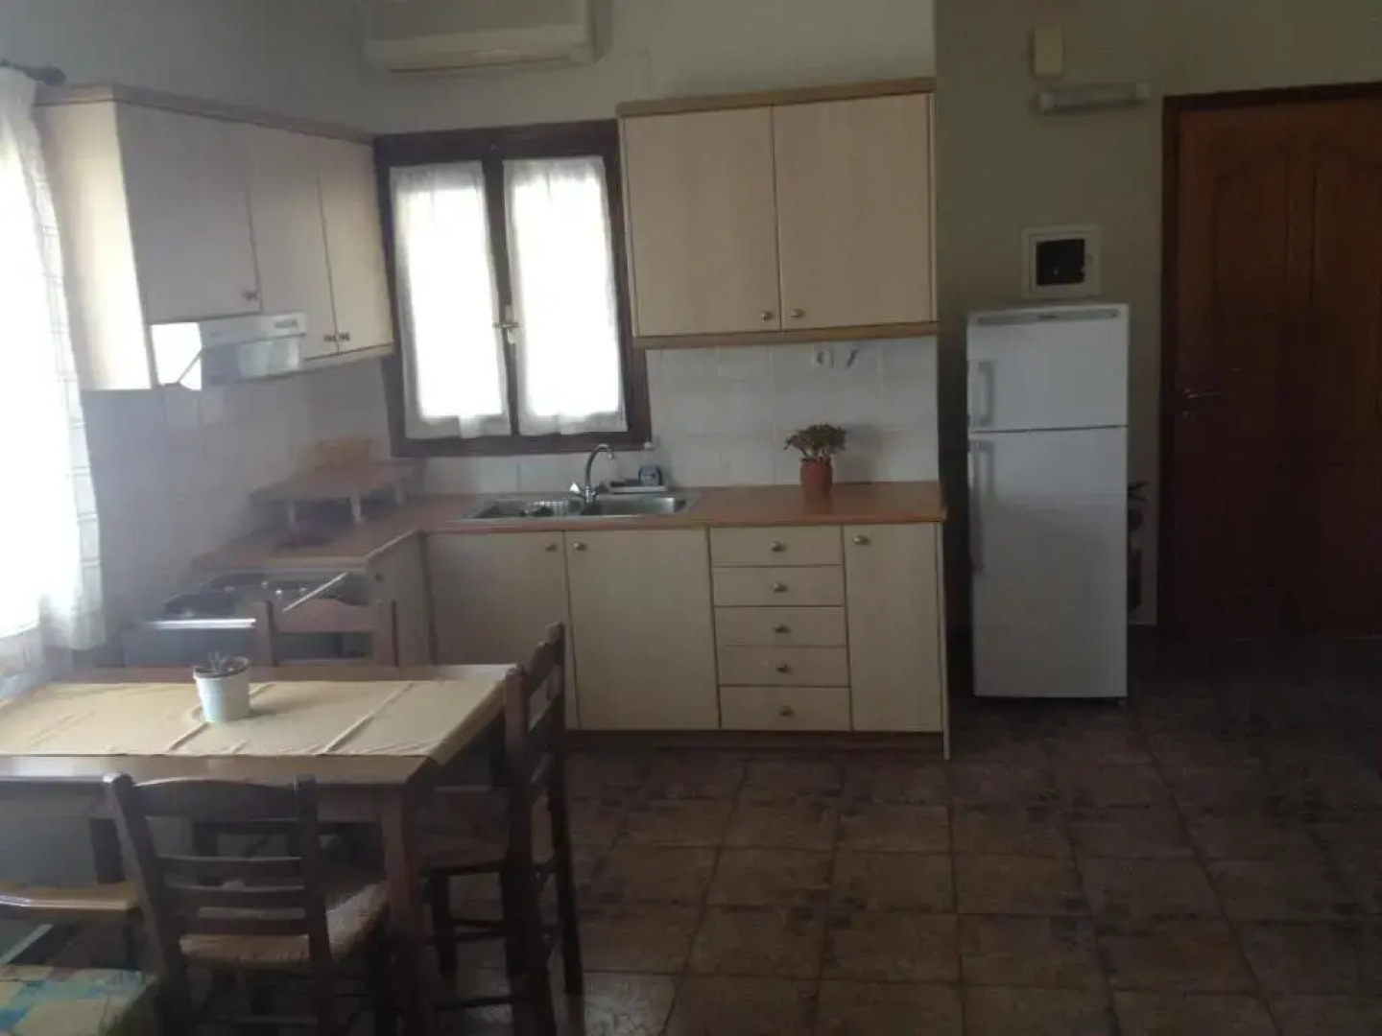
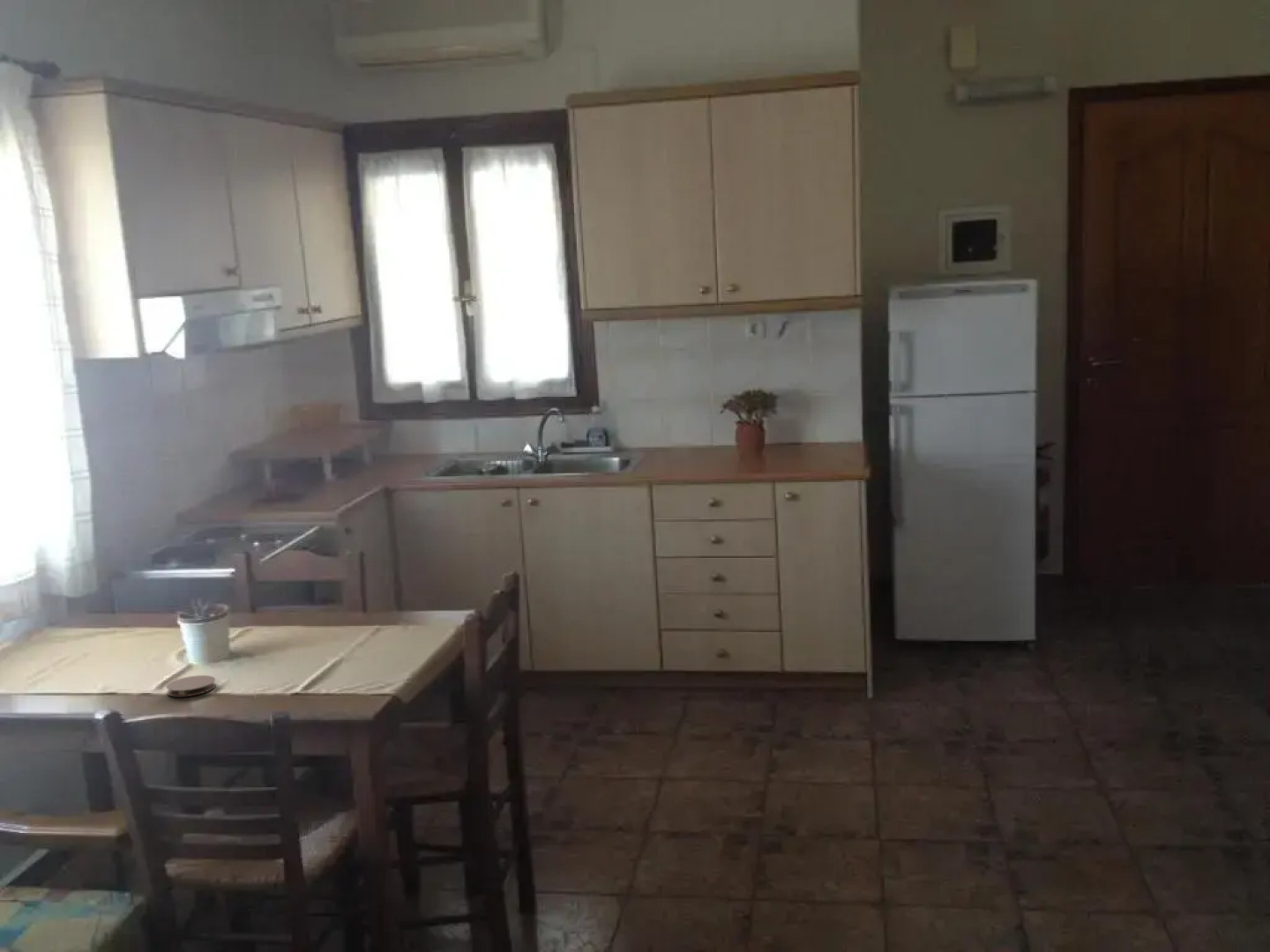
+ coaster [165,674,217,697]
